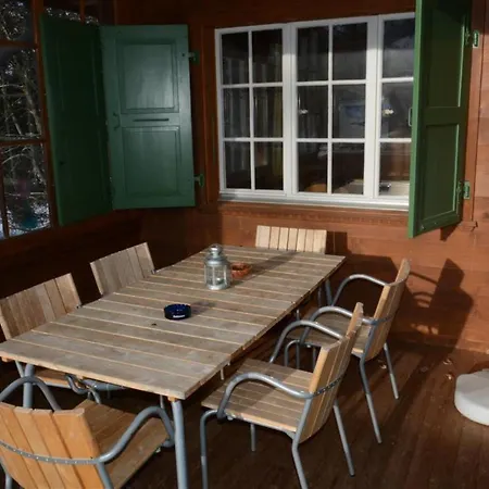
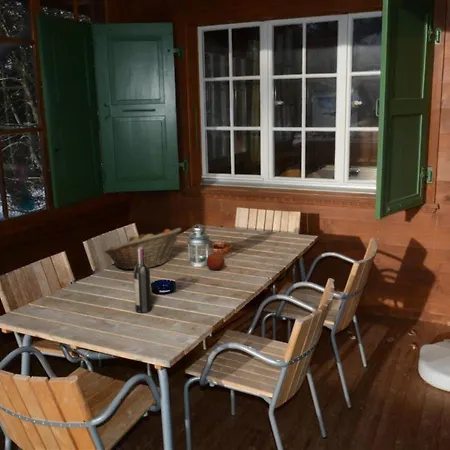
+ wine bottle [133,247,152,314]
+ fruit [206,251,226,271]
+ fruit basket [103,227,182,271]
